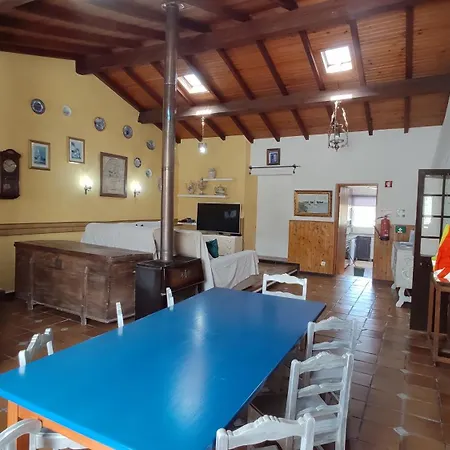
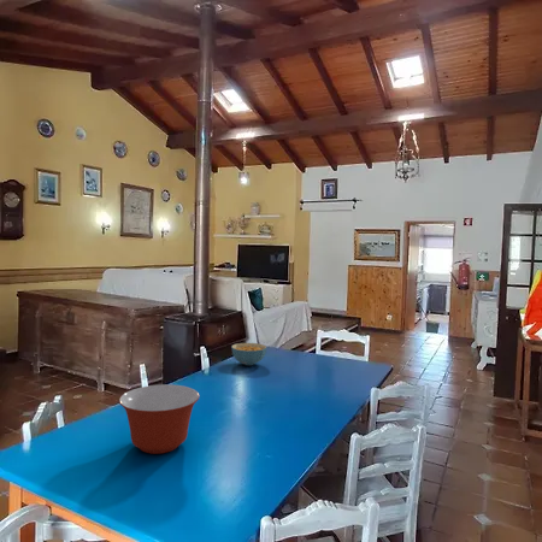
+ cereal bowl [230,342,267,366]
+ mixing bowl [118,383,200,455]
